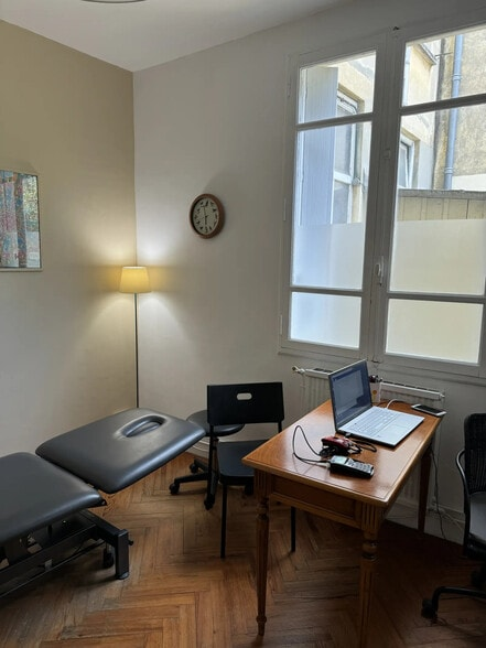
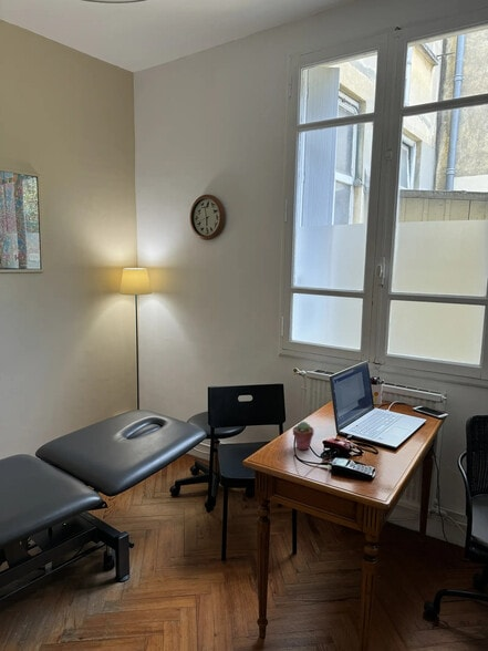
+ potted succulent [292,421,314,451]
